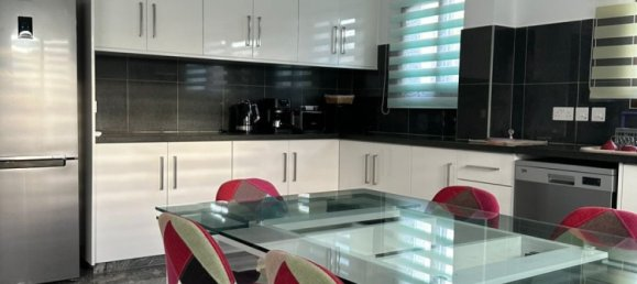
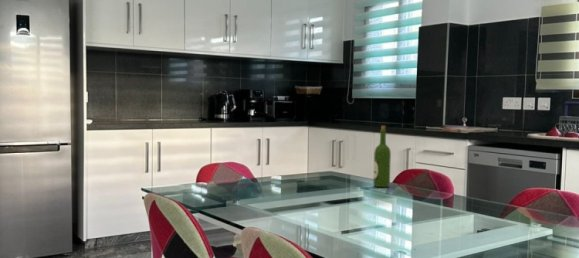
+ wine bottle [372,125,392,188]
